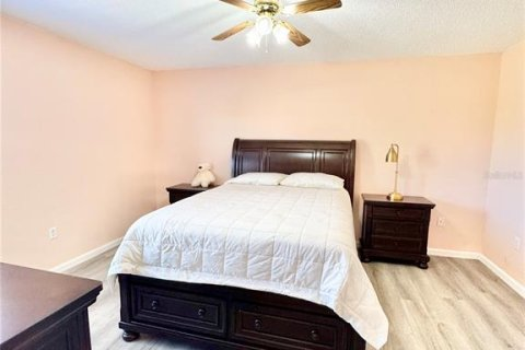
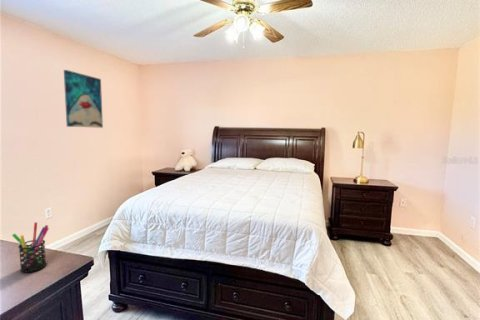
+ wall art [63,69,104,129]
+ pen holder [11,221,50,274]
